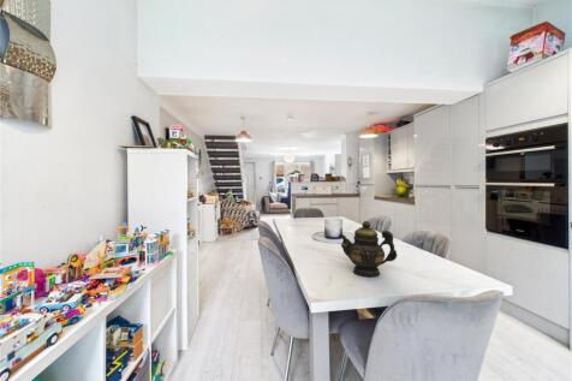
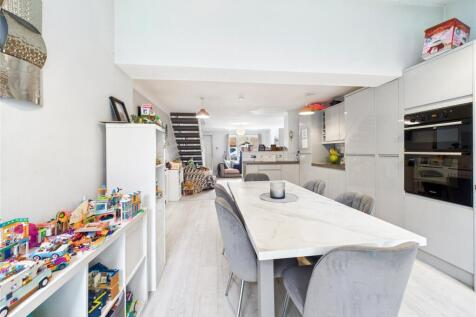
- teapot [338,220,398,278]
